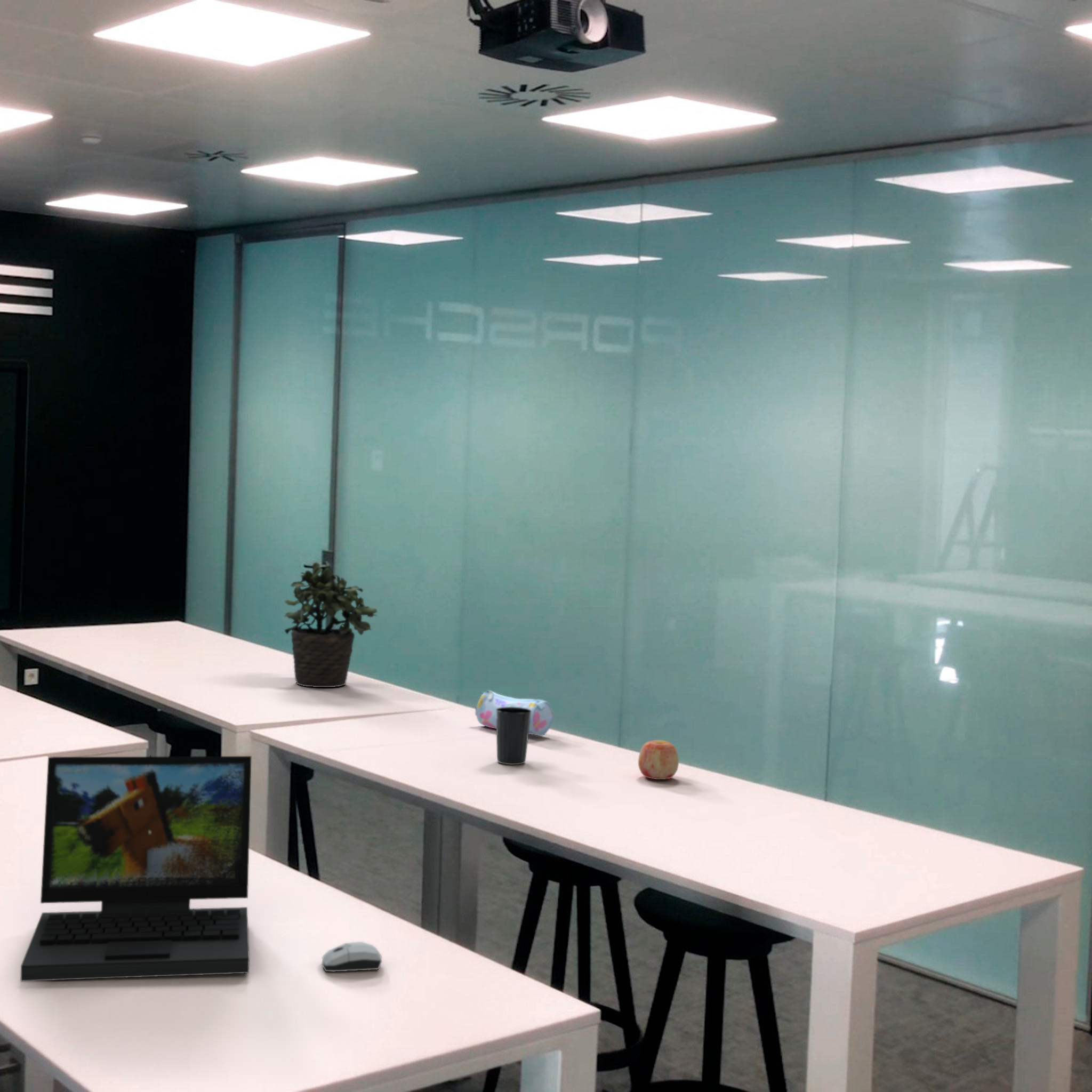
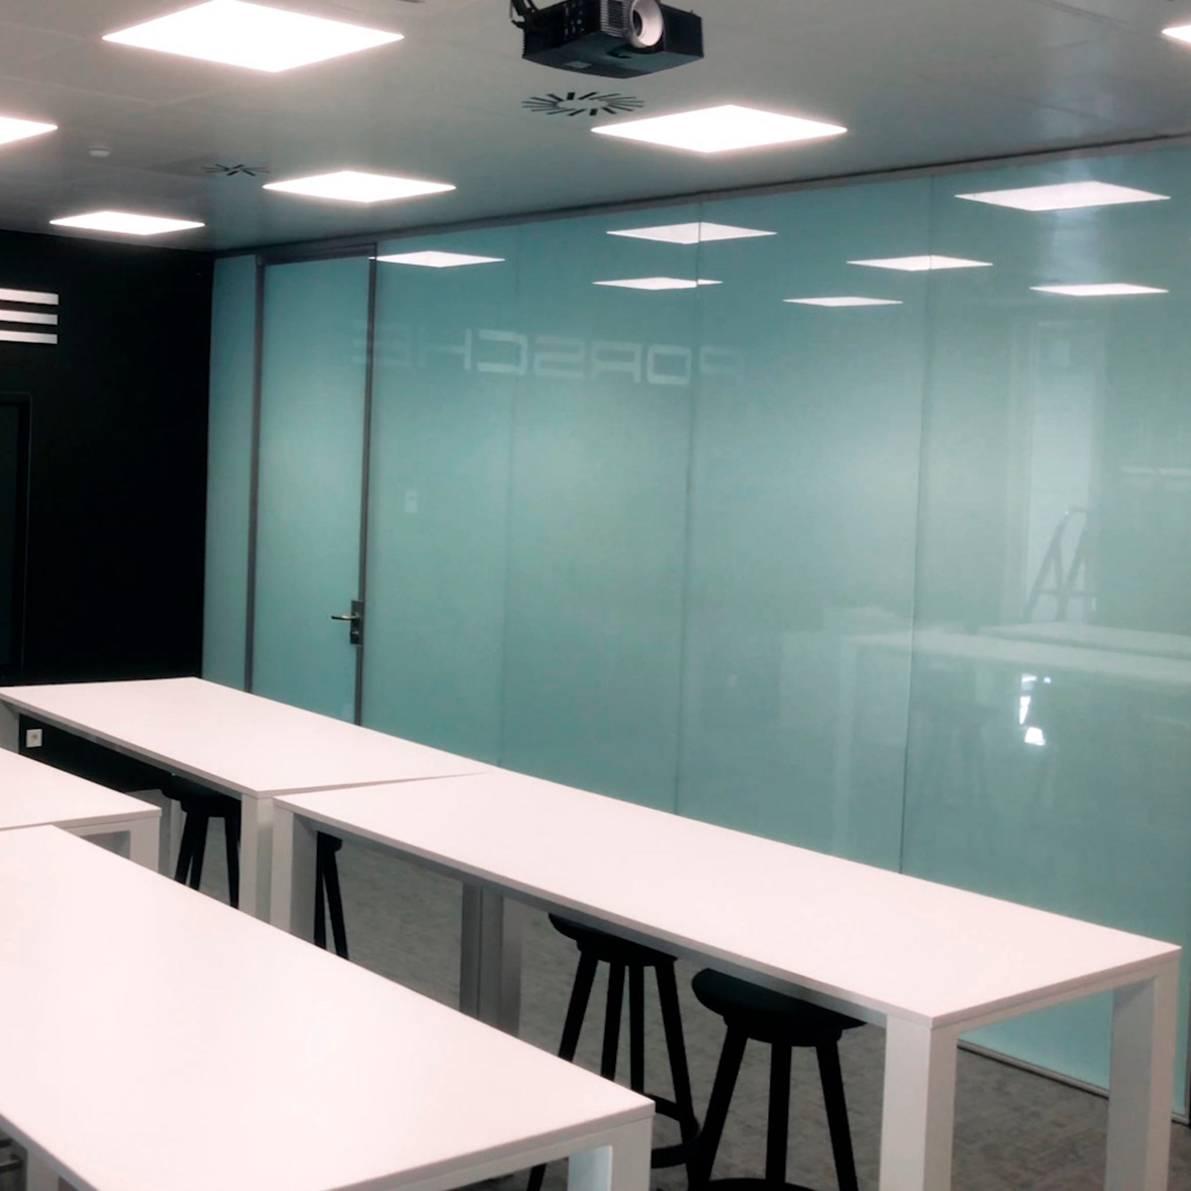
- apple [638,740,679,780]
- pencil case [475,689,554,737]
- laptop [20,754,252,982]
- potted plant [284,561,378,688]
- cup [496,707,531,765]
- computer mouse [322,941,382,973]
